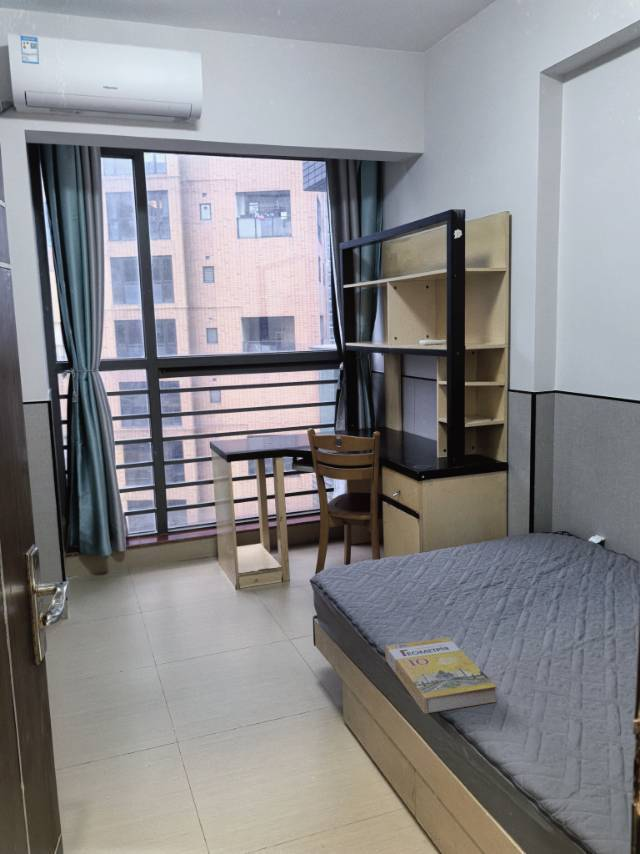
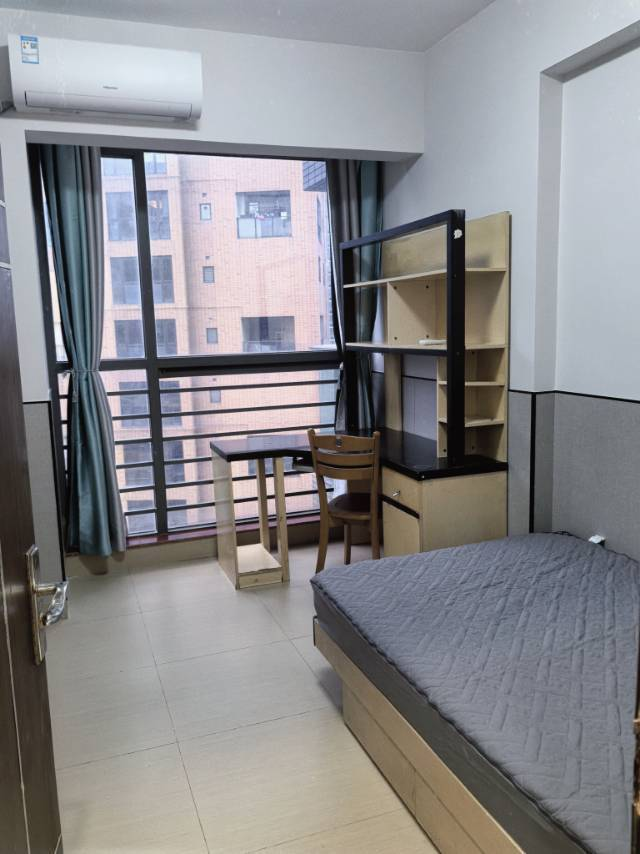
- book [385,637,498,714]
